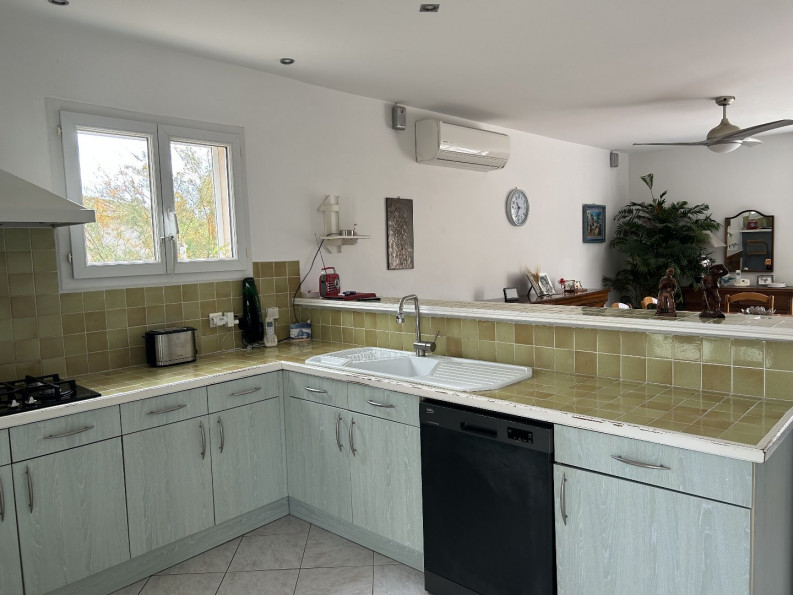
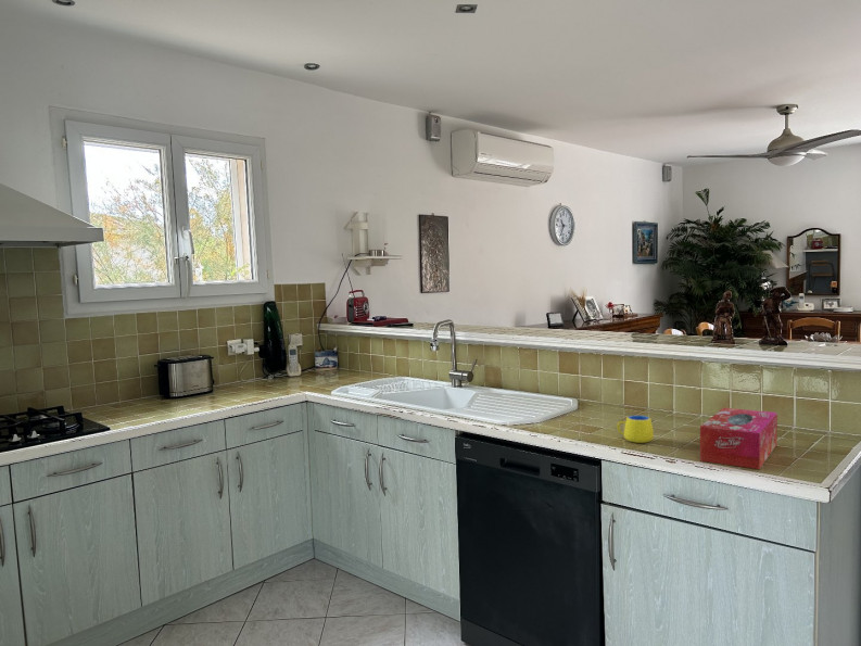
+ tissue box [699,407,778,470]
+ mug [616,415,655,444]
